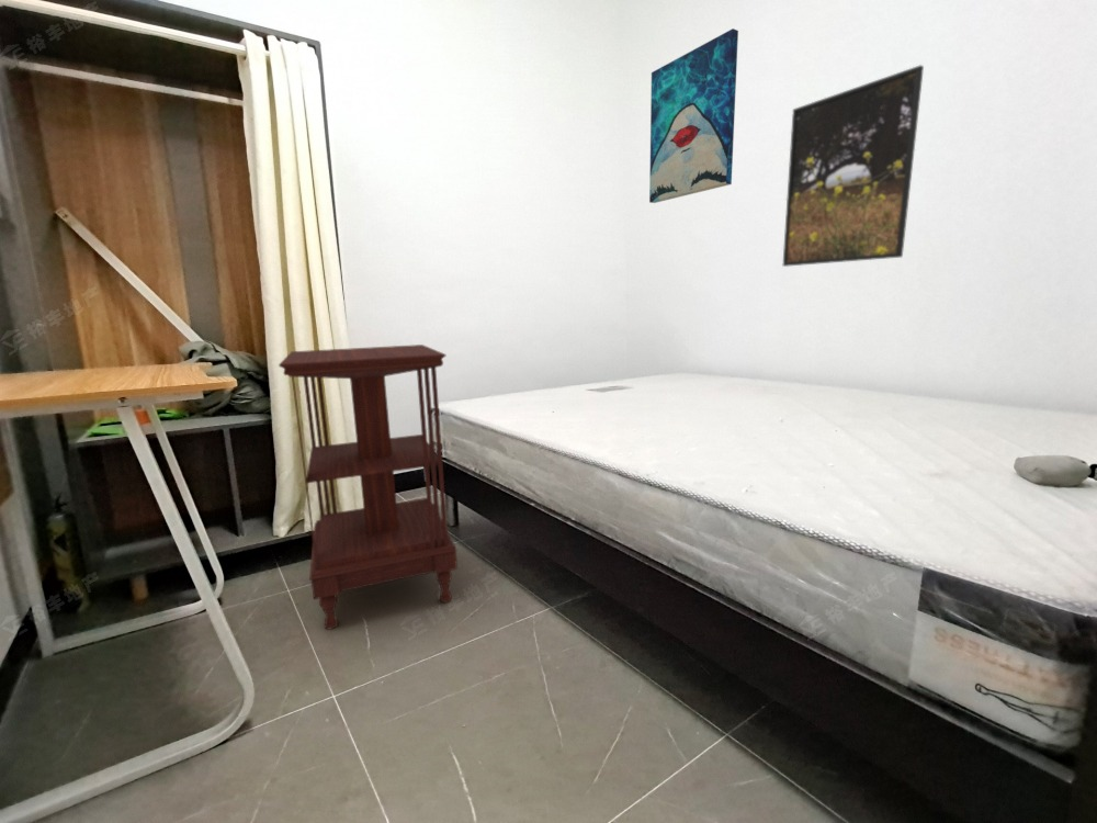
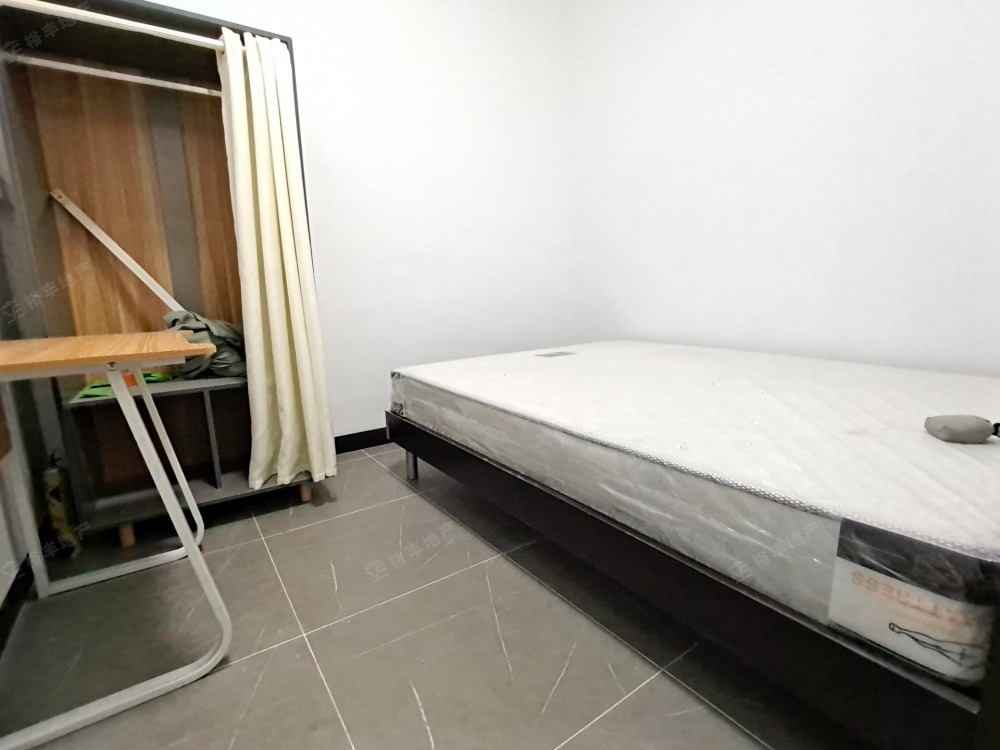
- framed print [782,64,925,268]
- wall art [648,27,739,204]
- side table [278,343,459,631]
